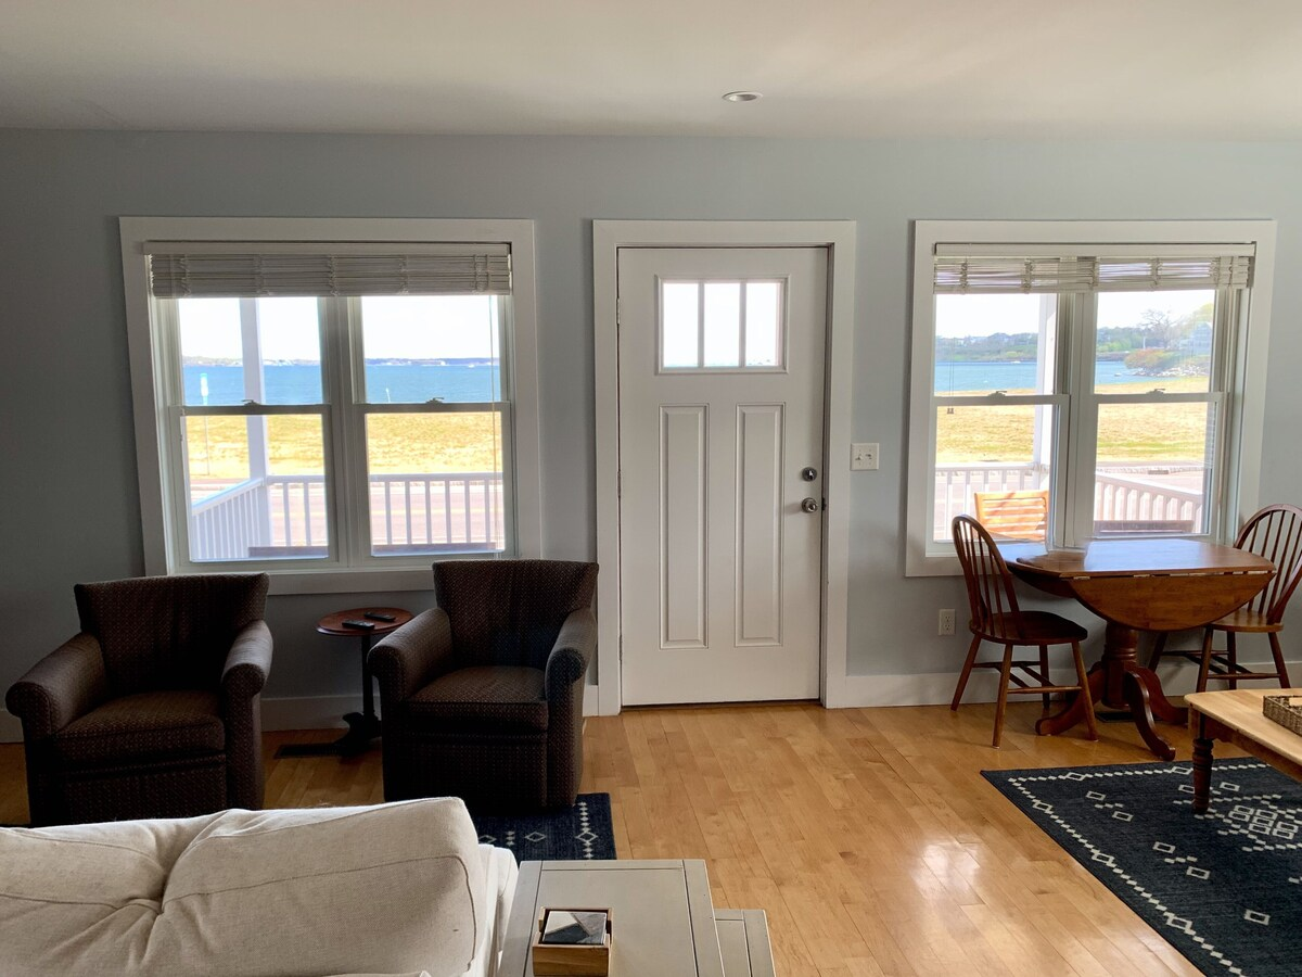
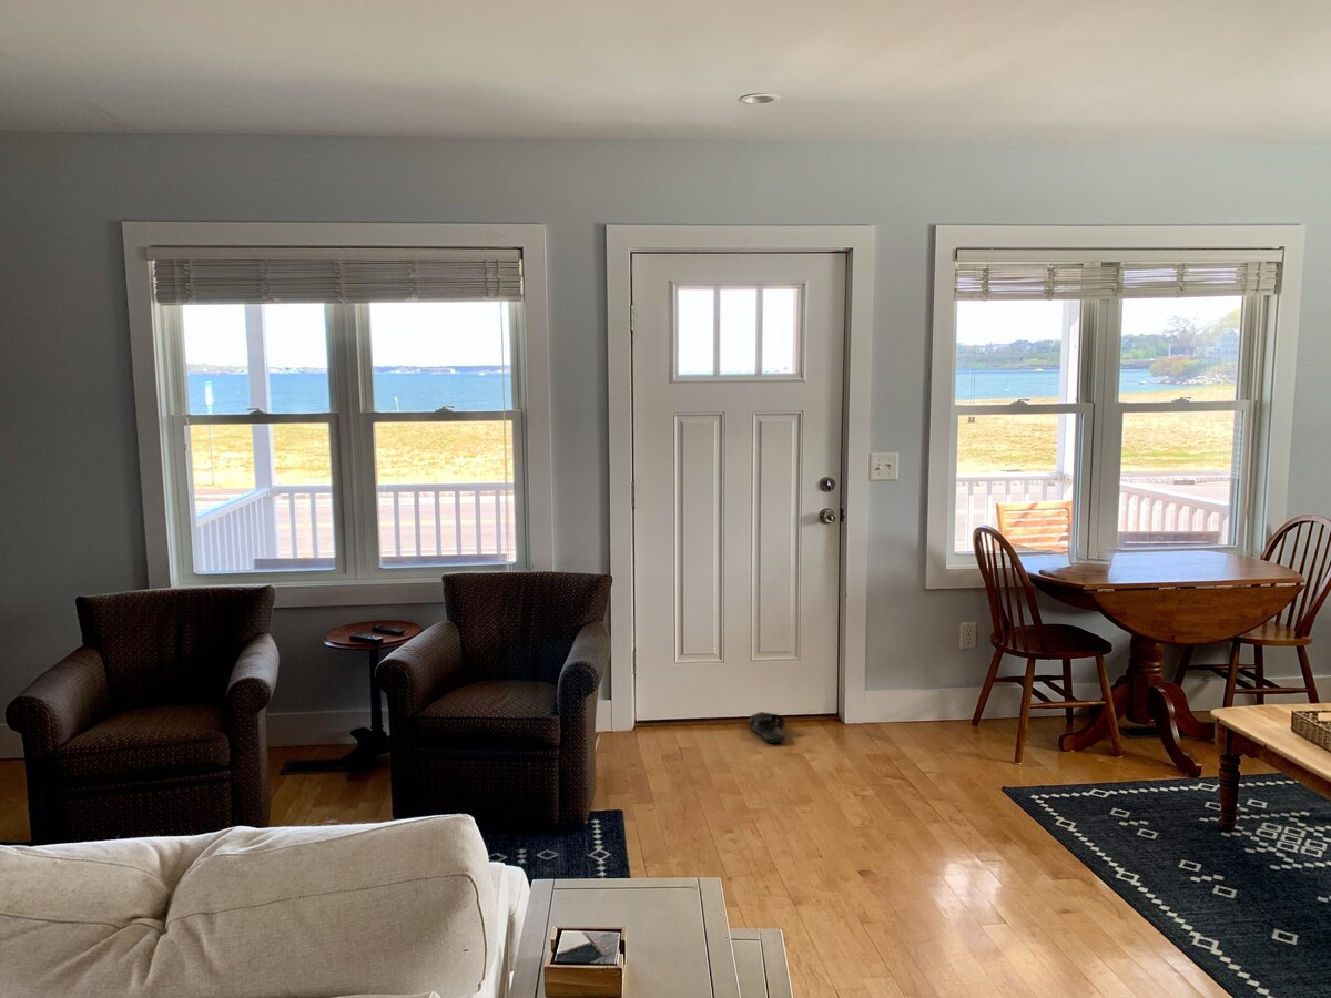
+ sandal [749,711,786,744]
